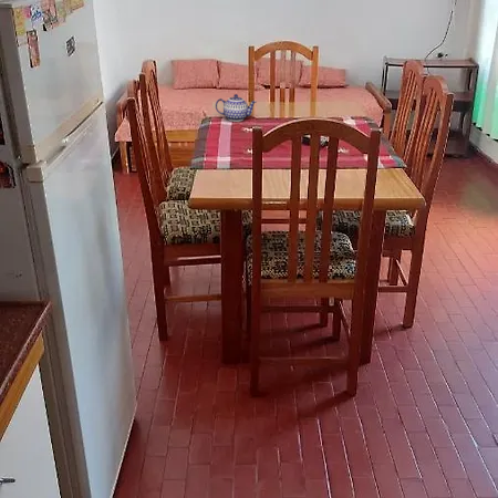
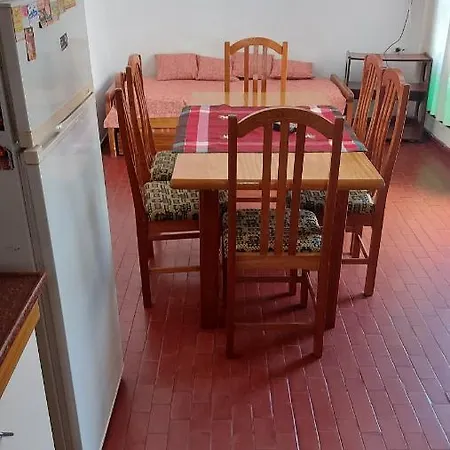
- teapot [215,93,258,123]
